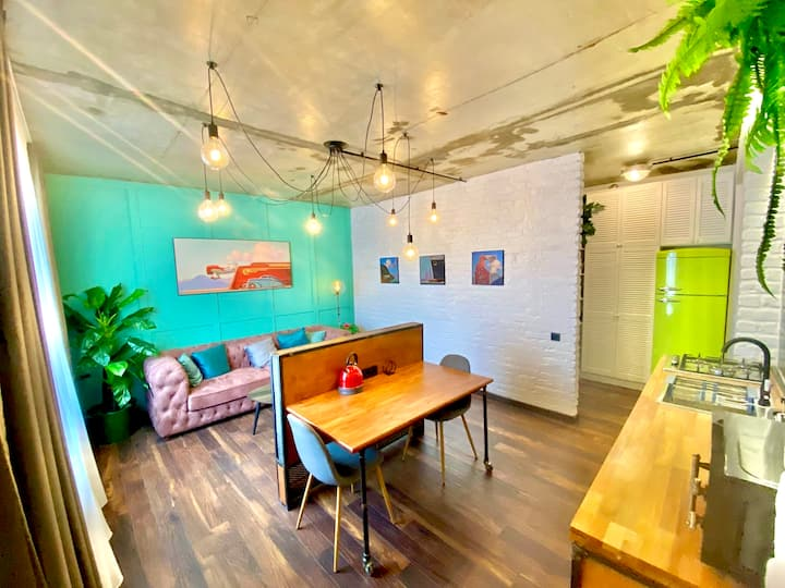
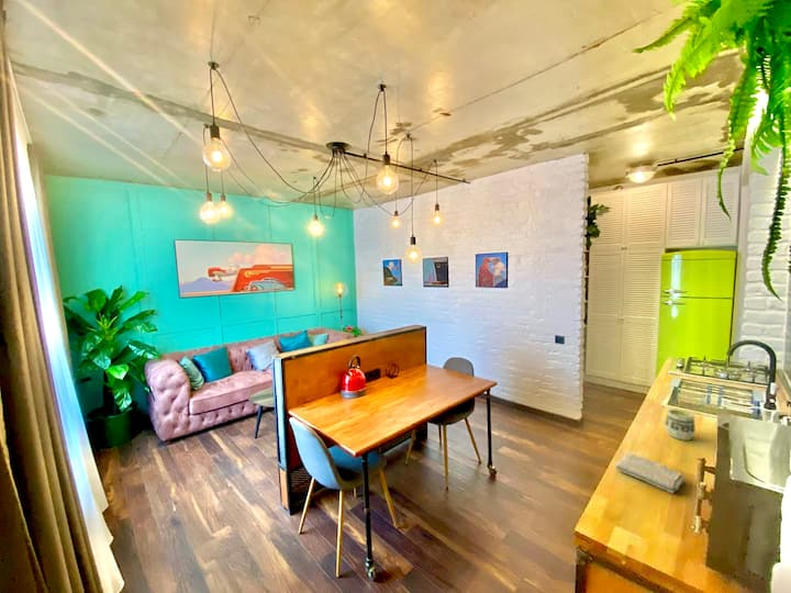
+ cup [664,409,697,441]
+ washcloth [614,452,686,494]
